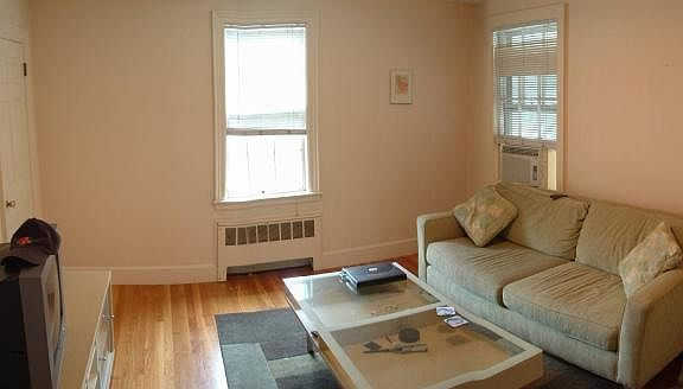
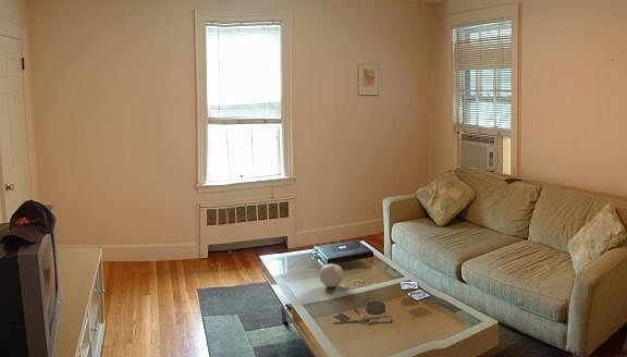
+ decorative ball [318,262,344,288]
